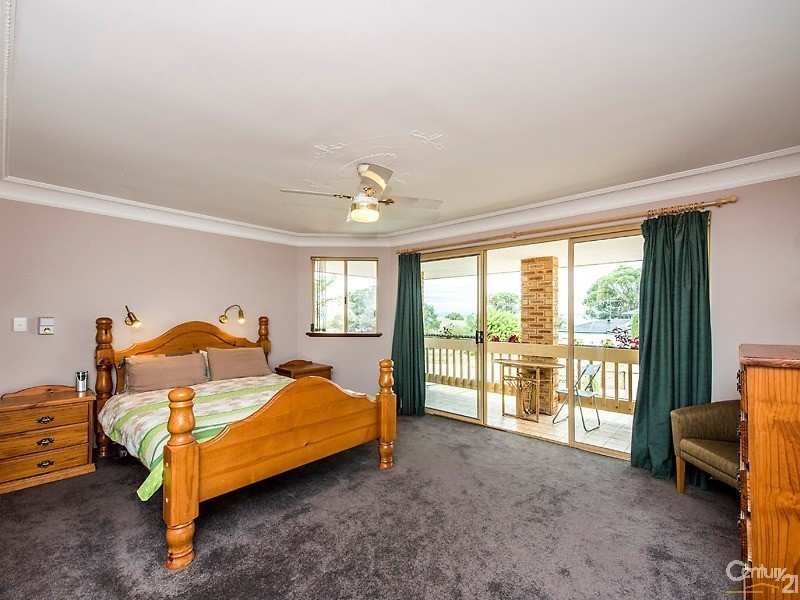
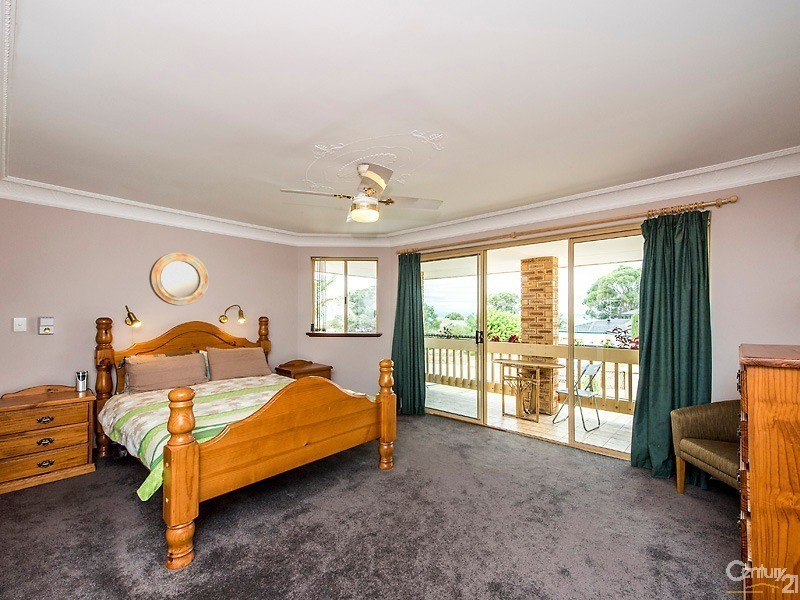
+ home mirror [148,252,210,306]
